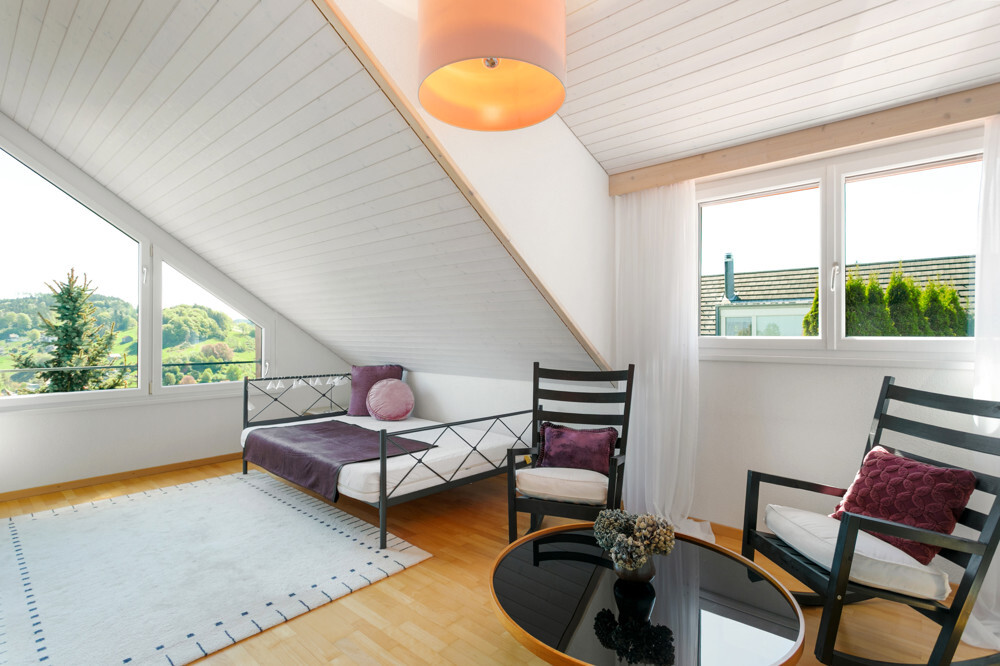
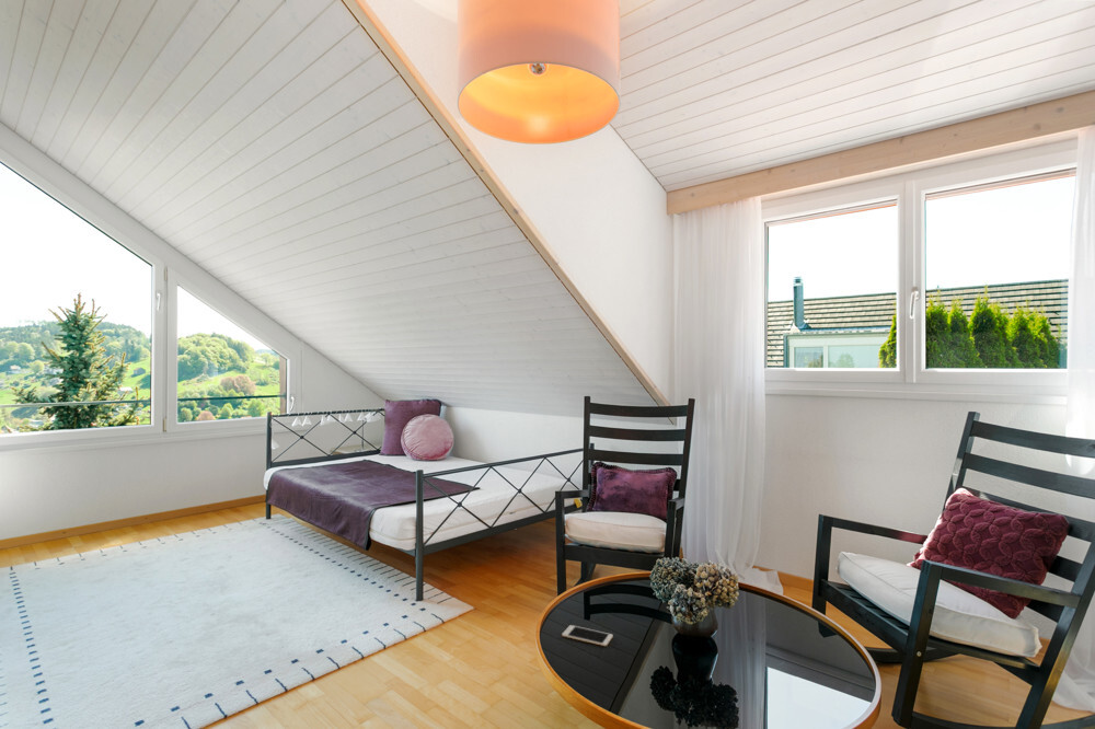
+ cell phone [561,624,614,647]
